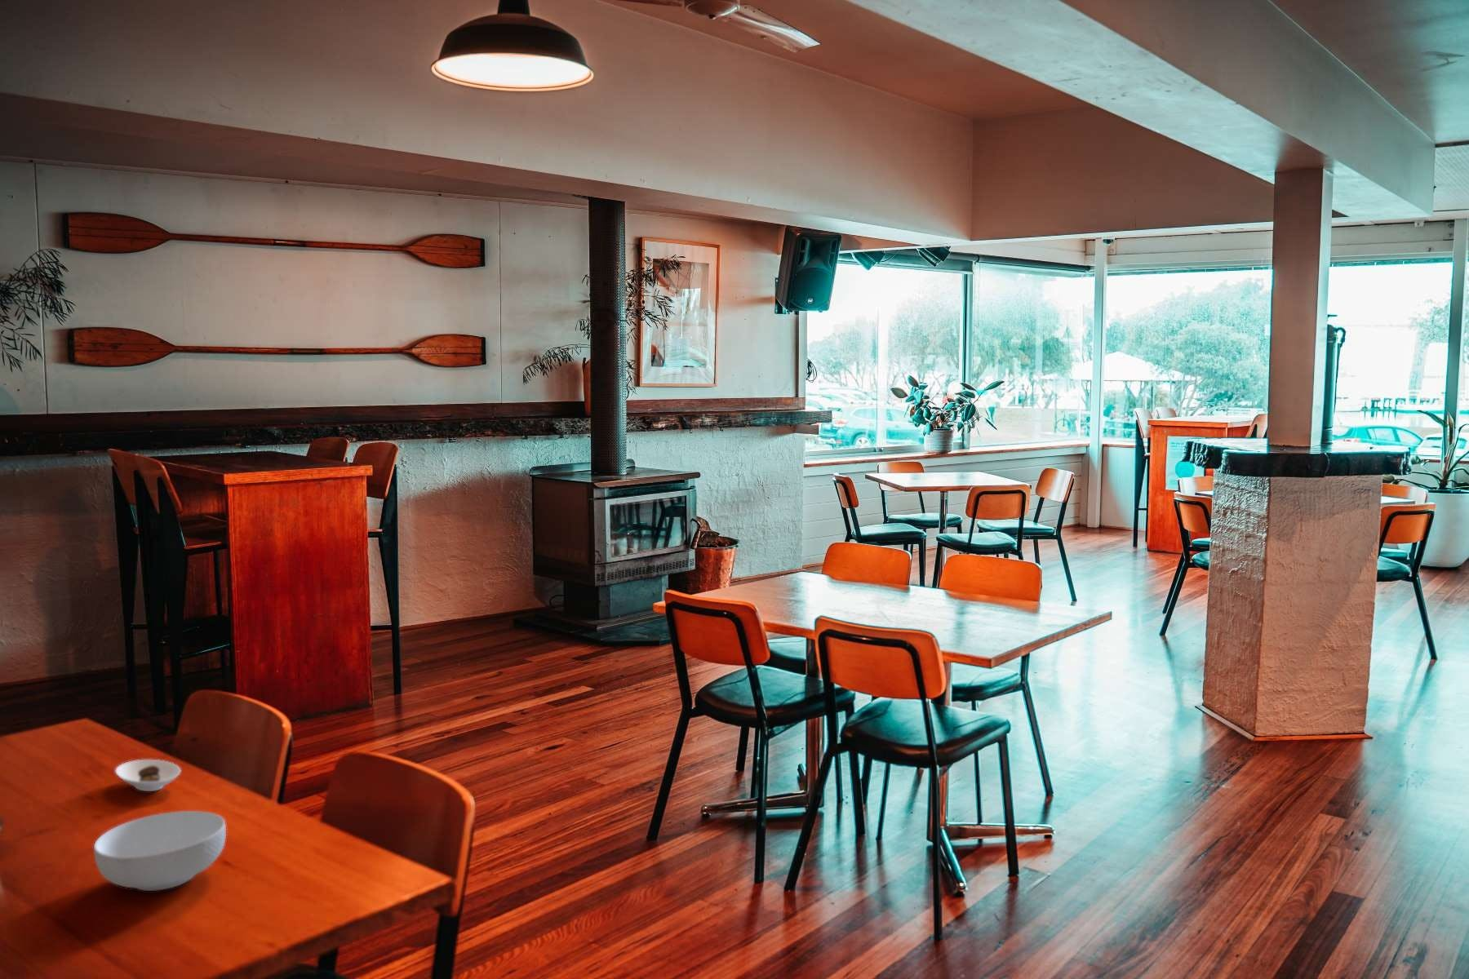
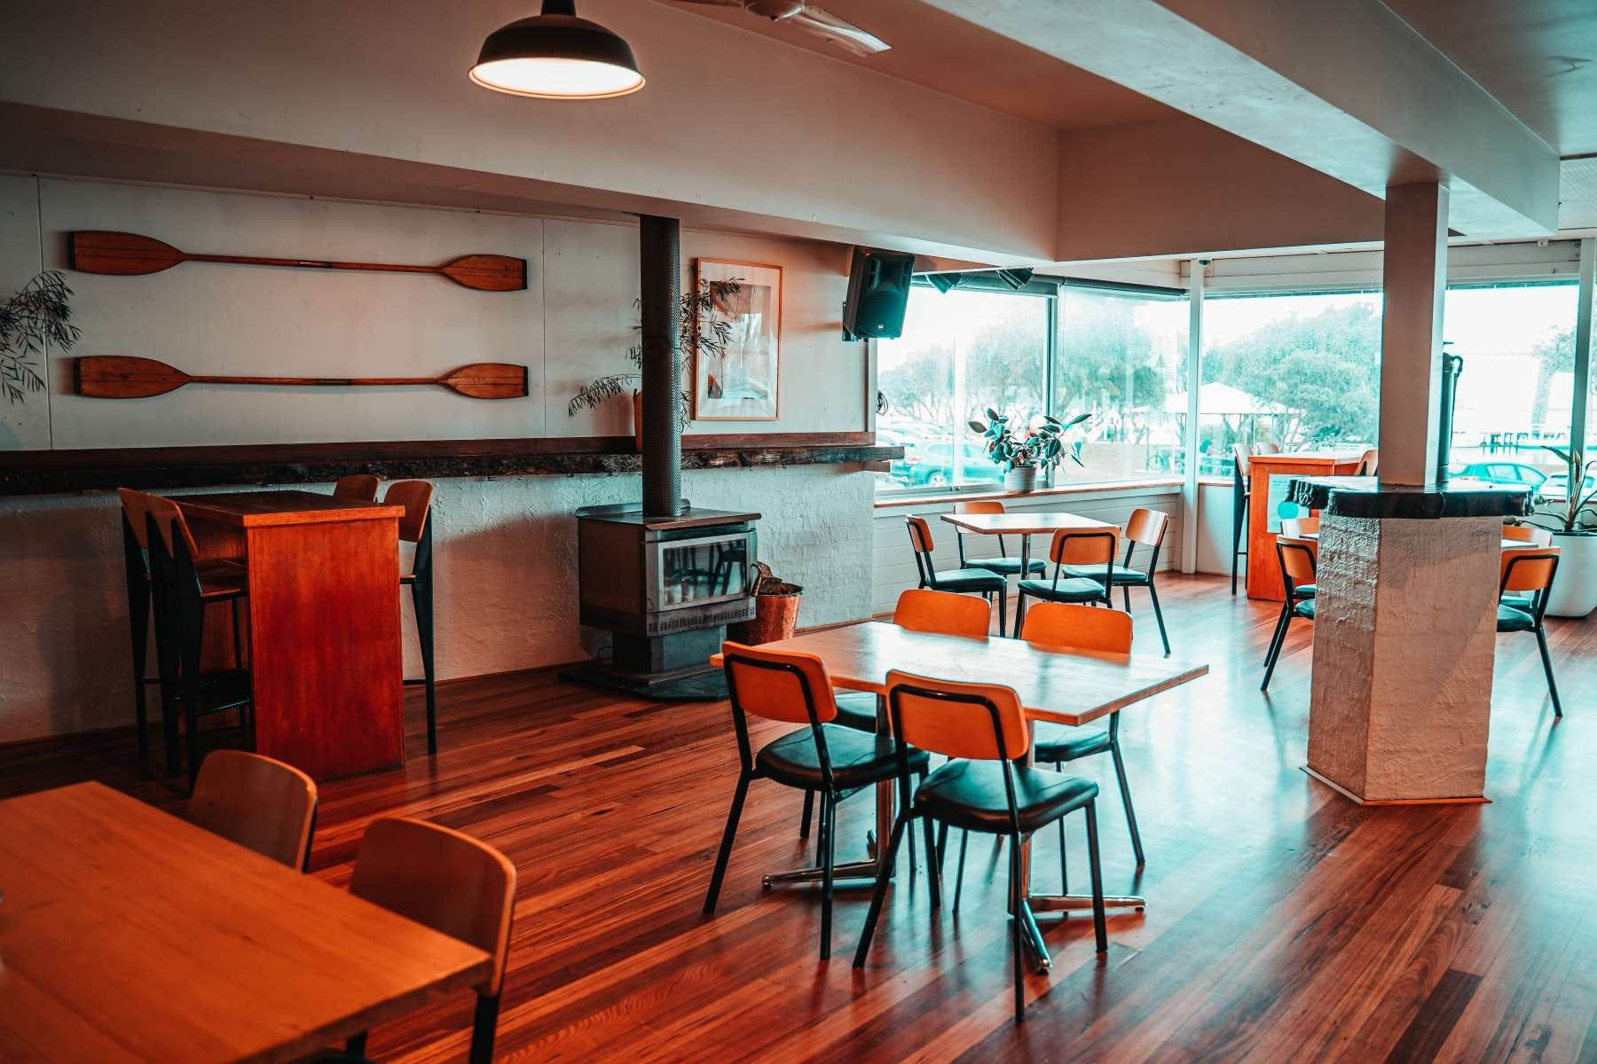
- saucer [115,758,181,792]
- cereal bowl [93,810,227,892]
